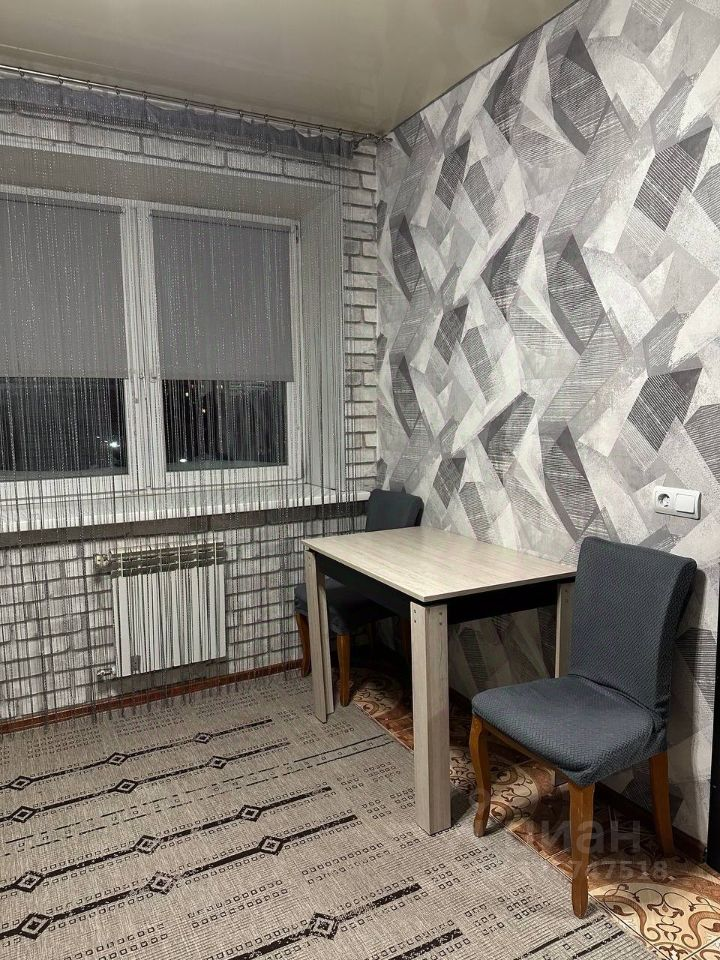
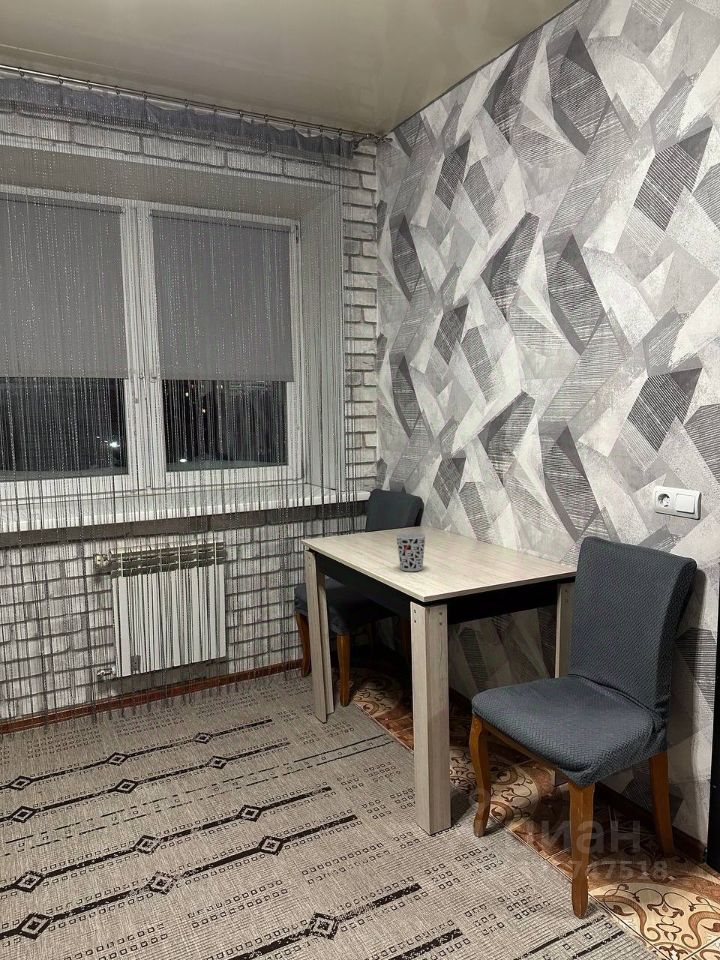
+ cup [395,532,427,572]
